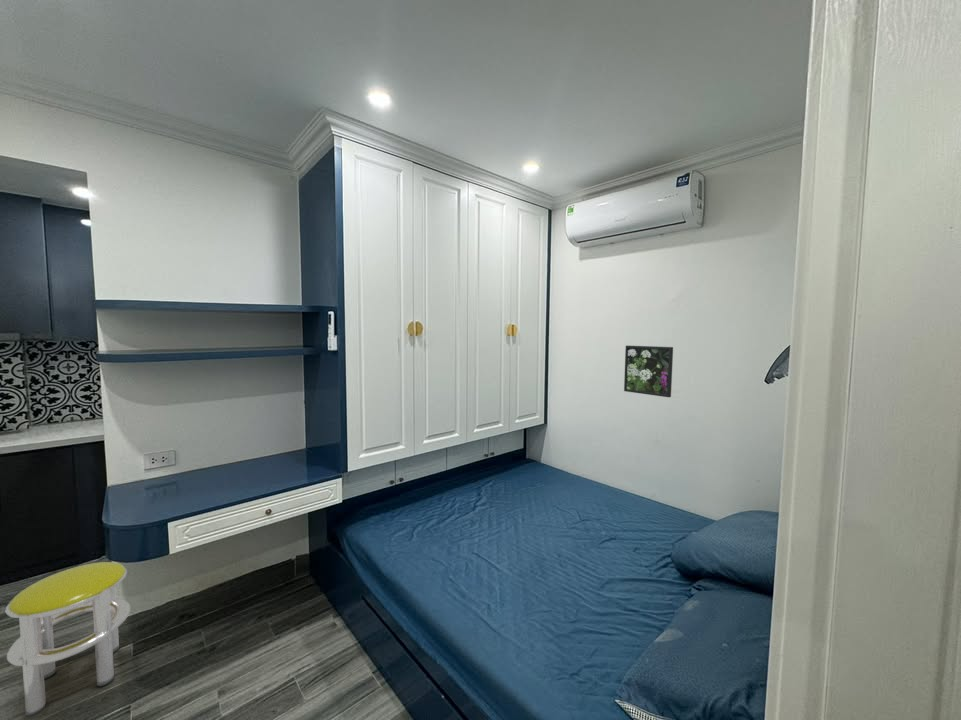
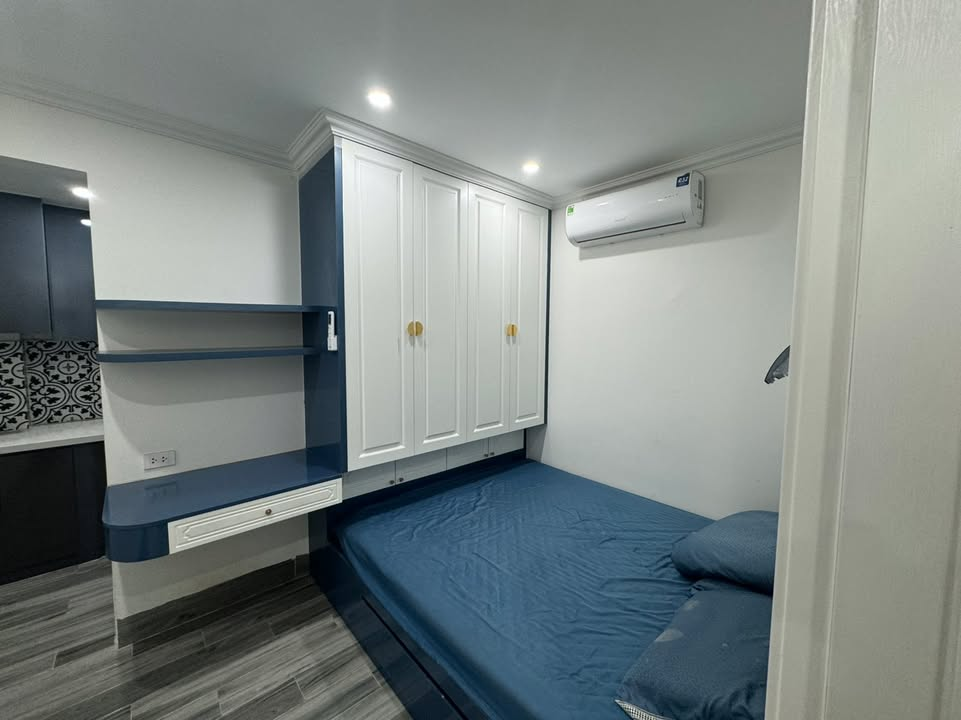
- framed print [623,345,674,398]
- stool [4,561,132,718]
